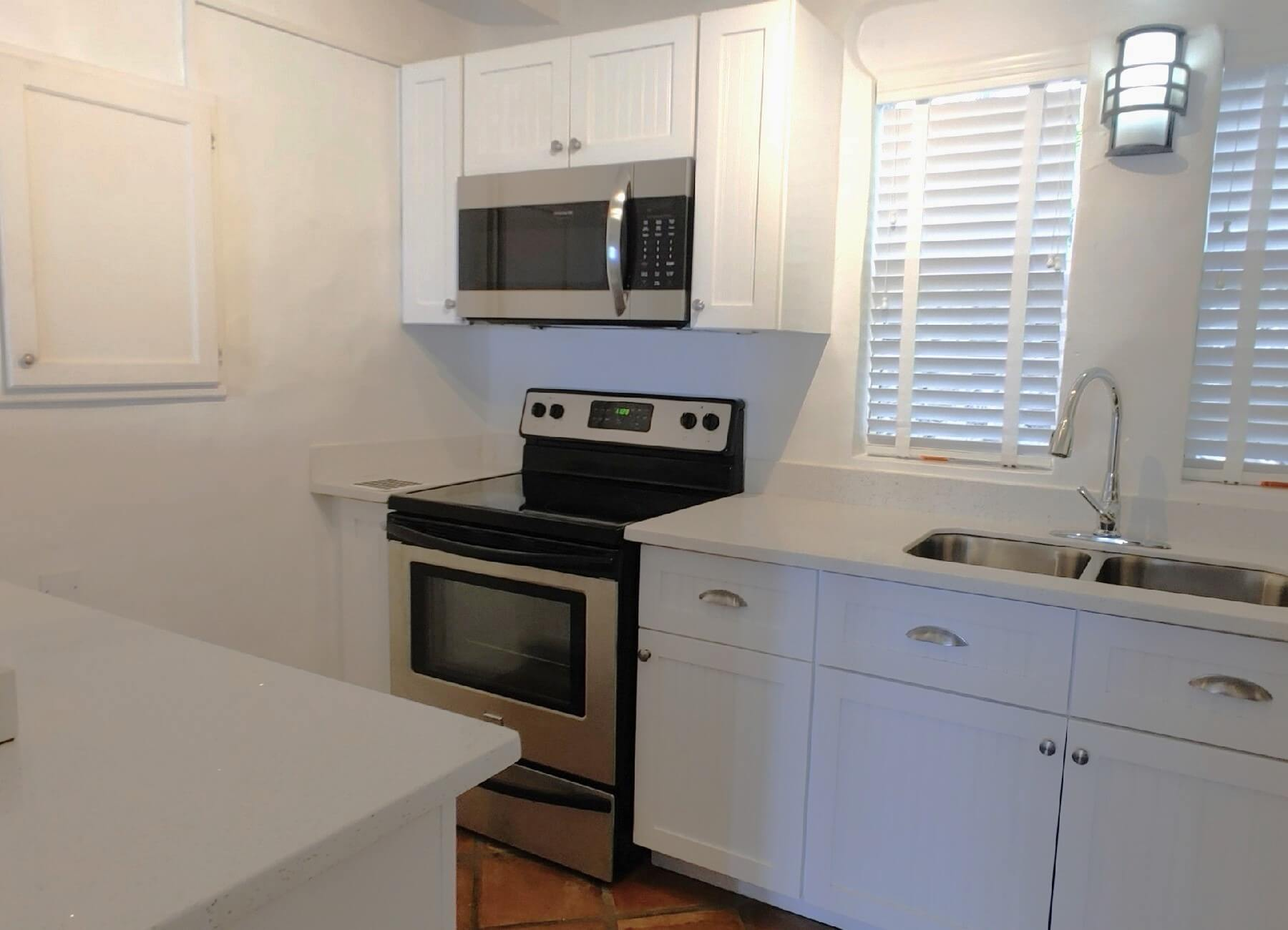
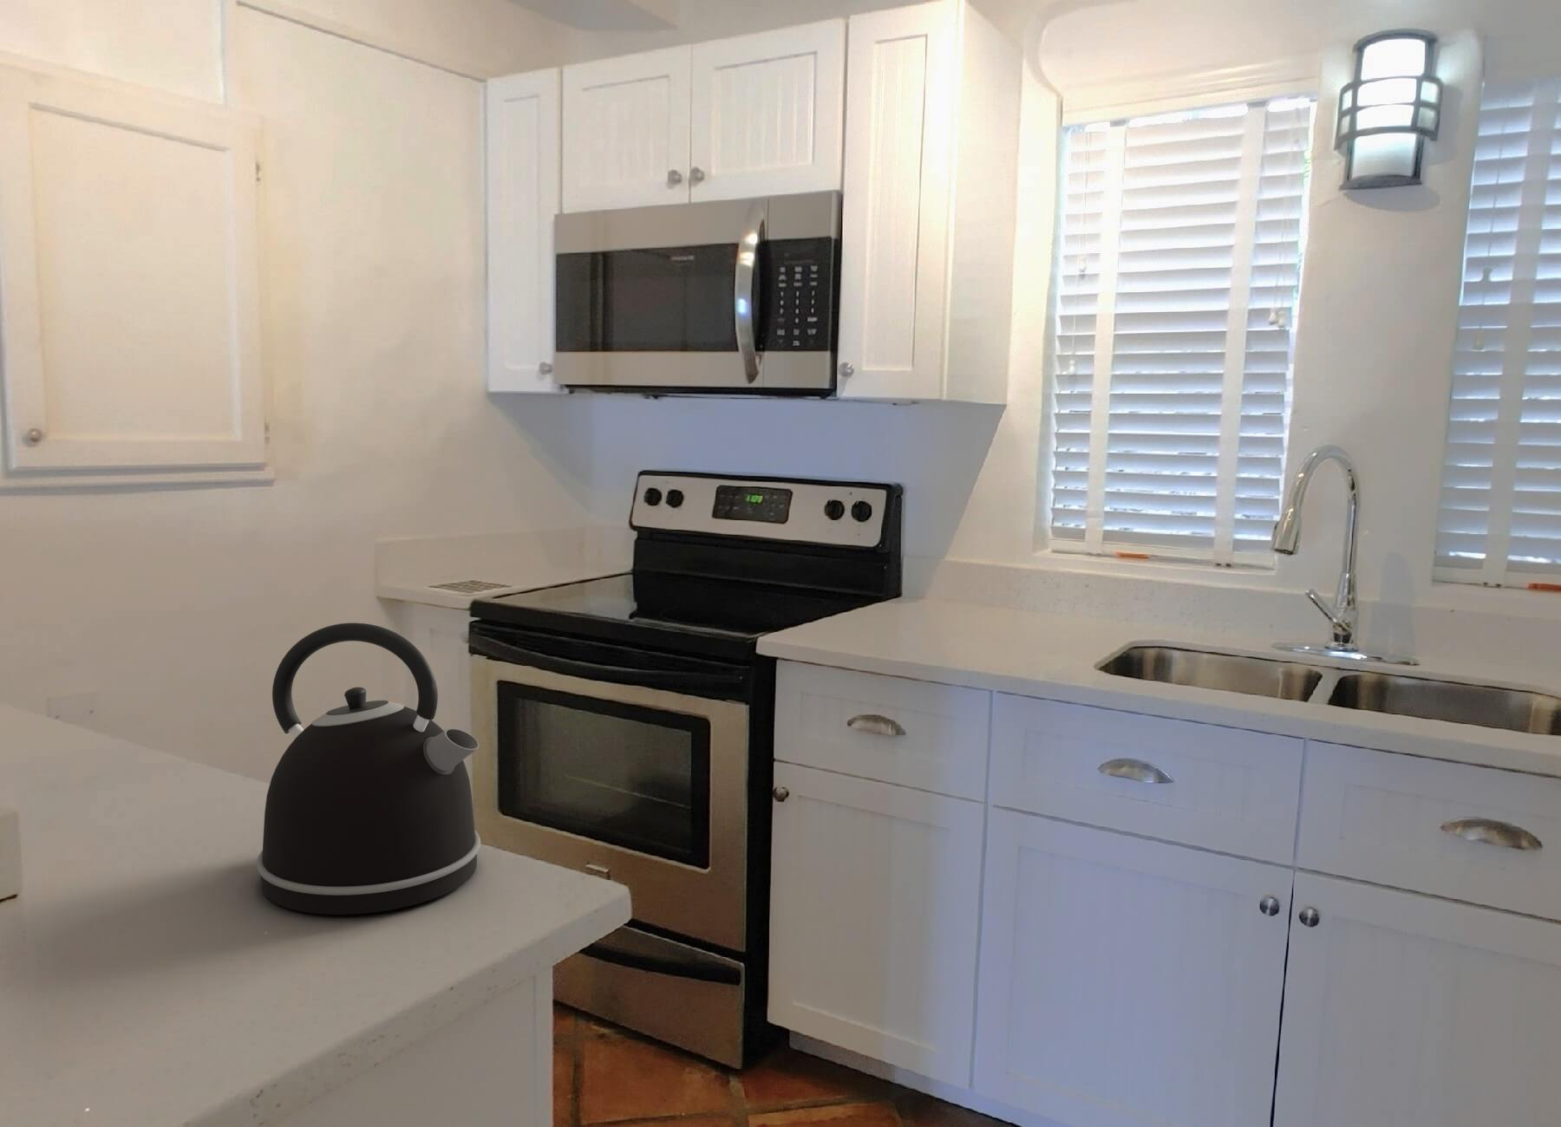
+ kettle [256,623,481,915]
